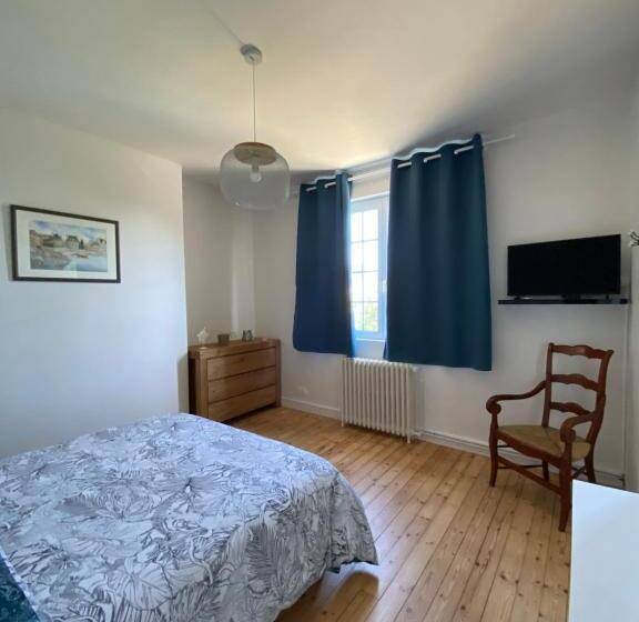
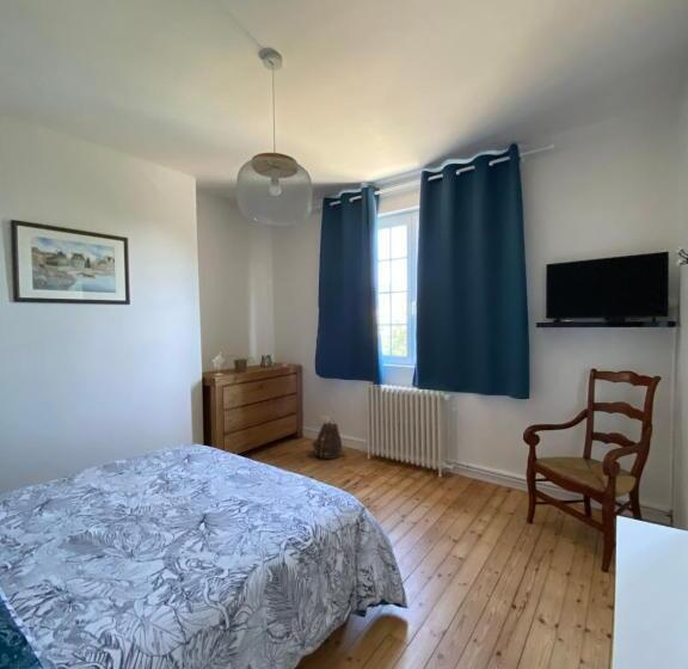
+ backpack [312,419,346,460]
